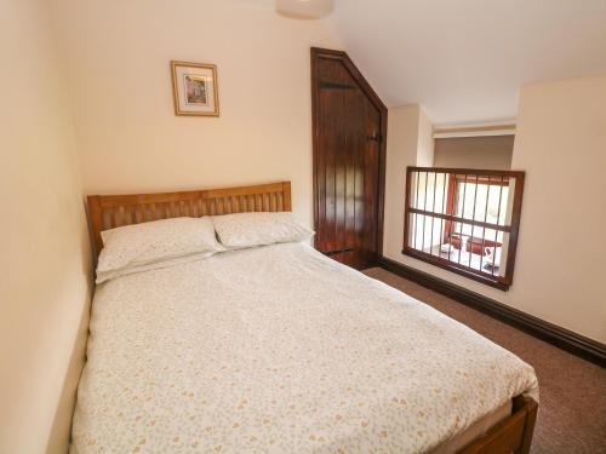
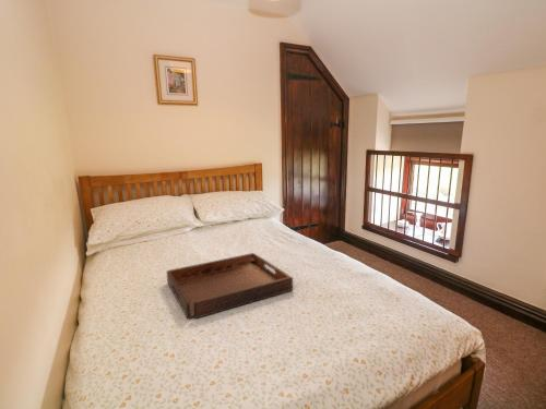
+ serving tray [166,252,294,320]
